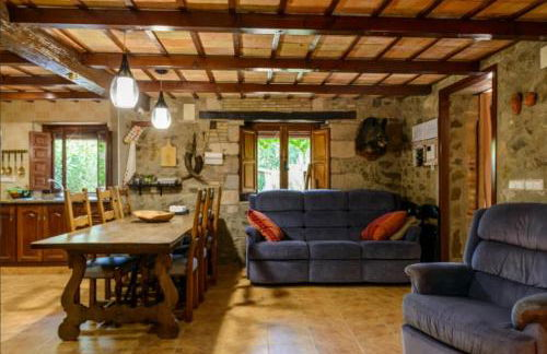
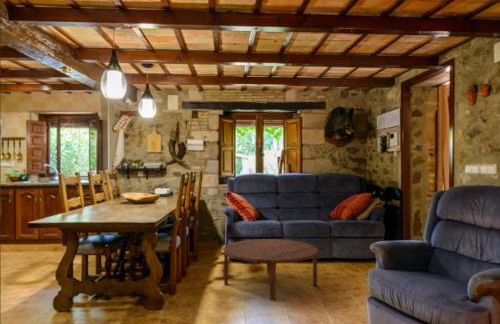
+ coffee table [223,238,319,302]
